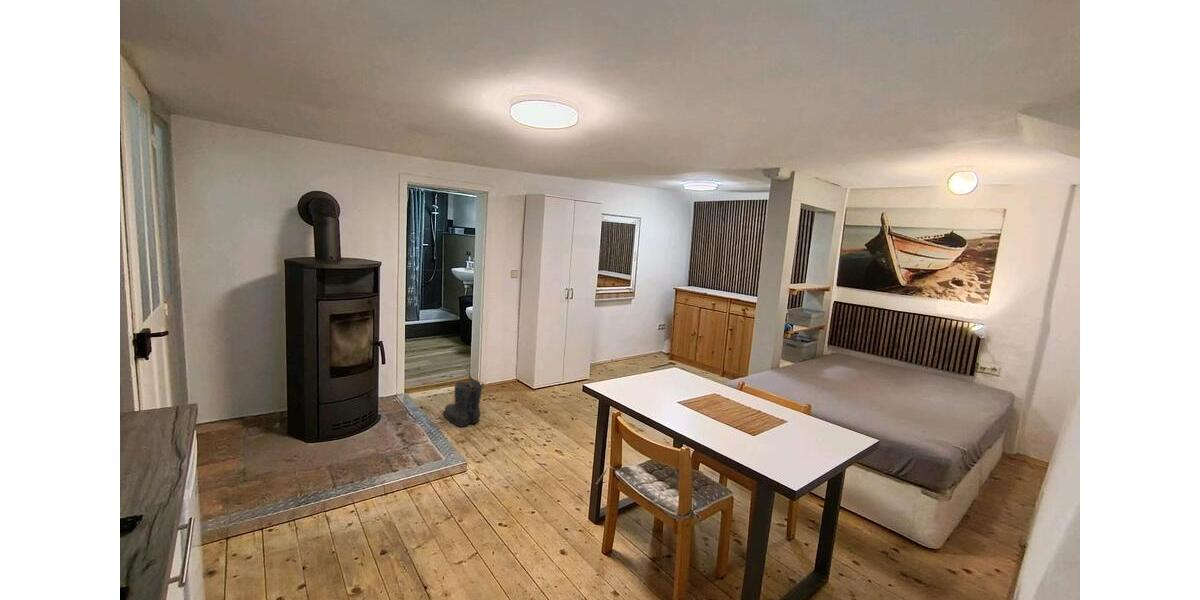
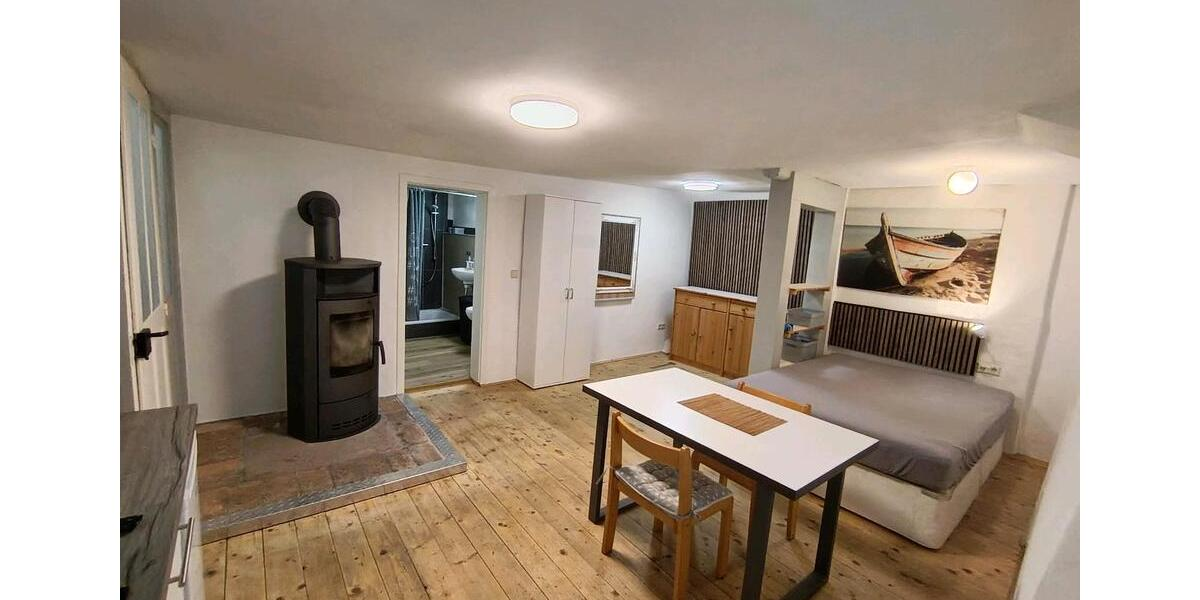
- boots [441,379,485,427]
